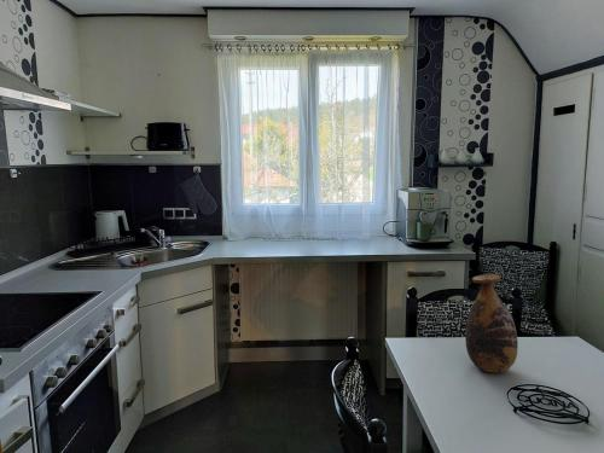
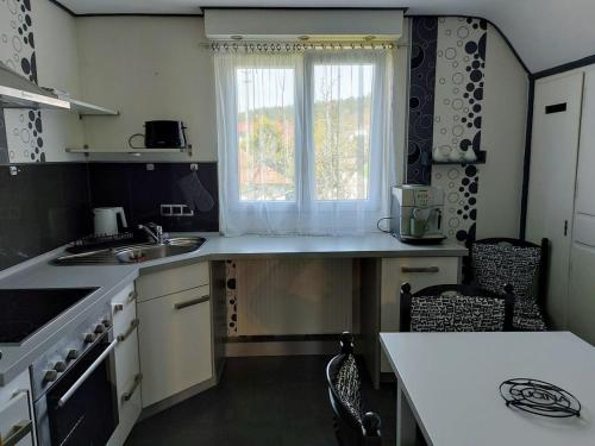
- vase [464,273,519,373]
